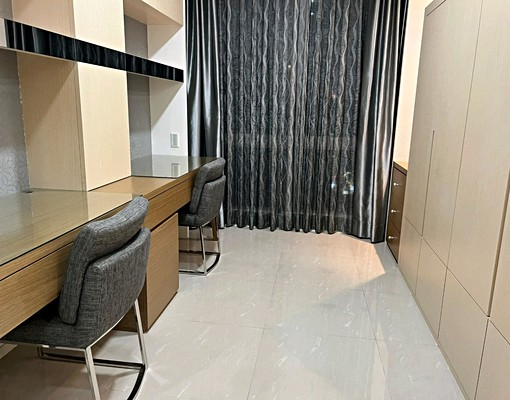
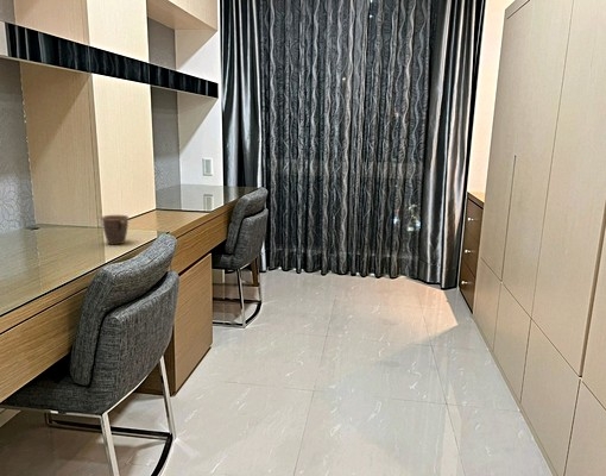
+ mug [100,214,131,245]
